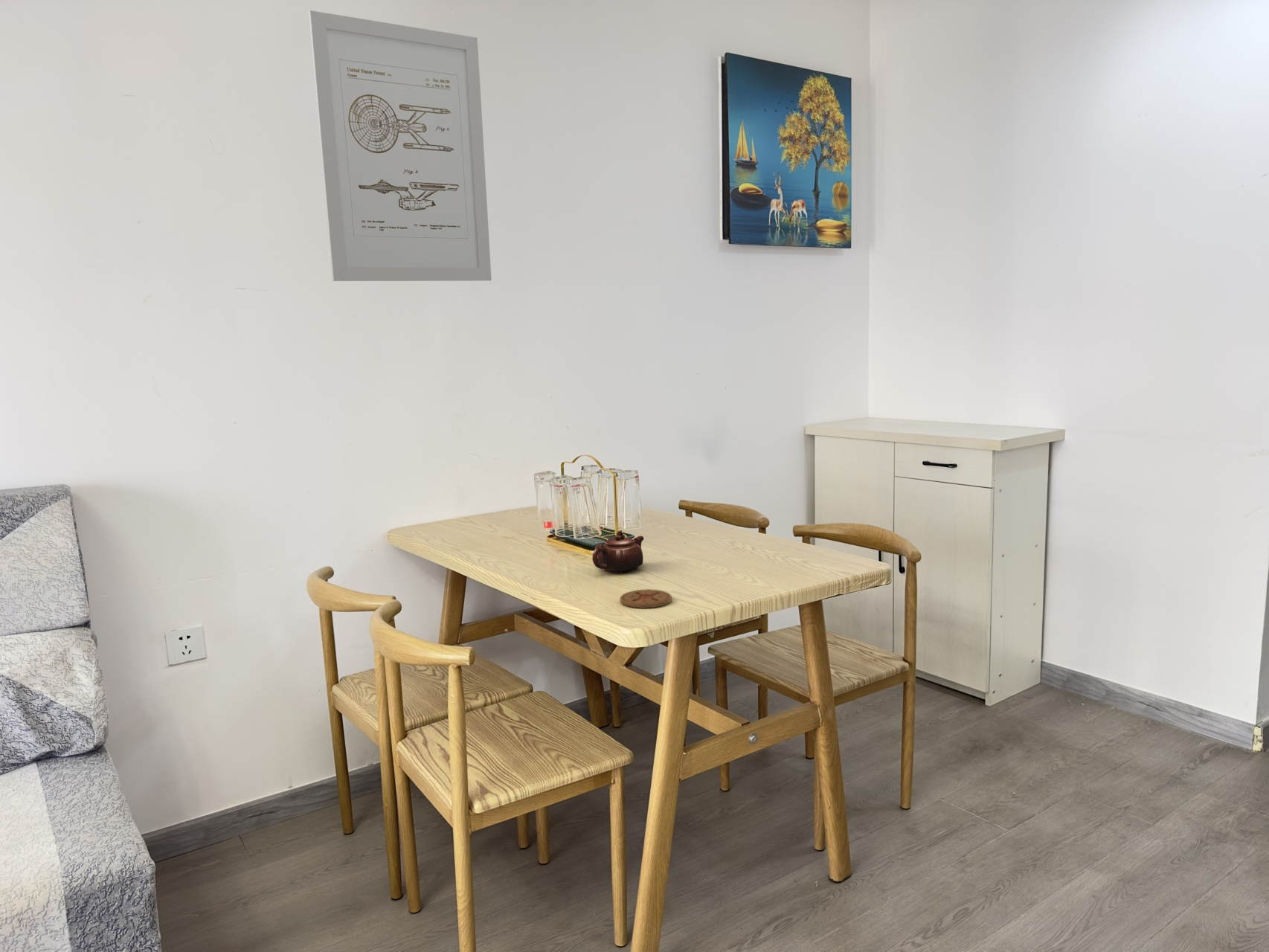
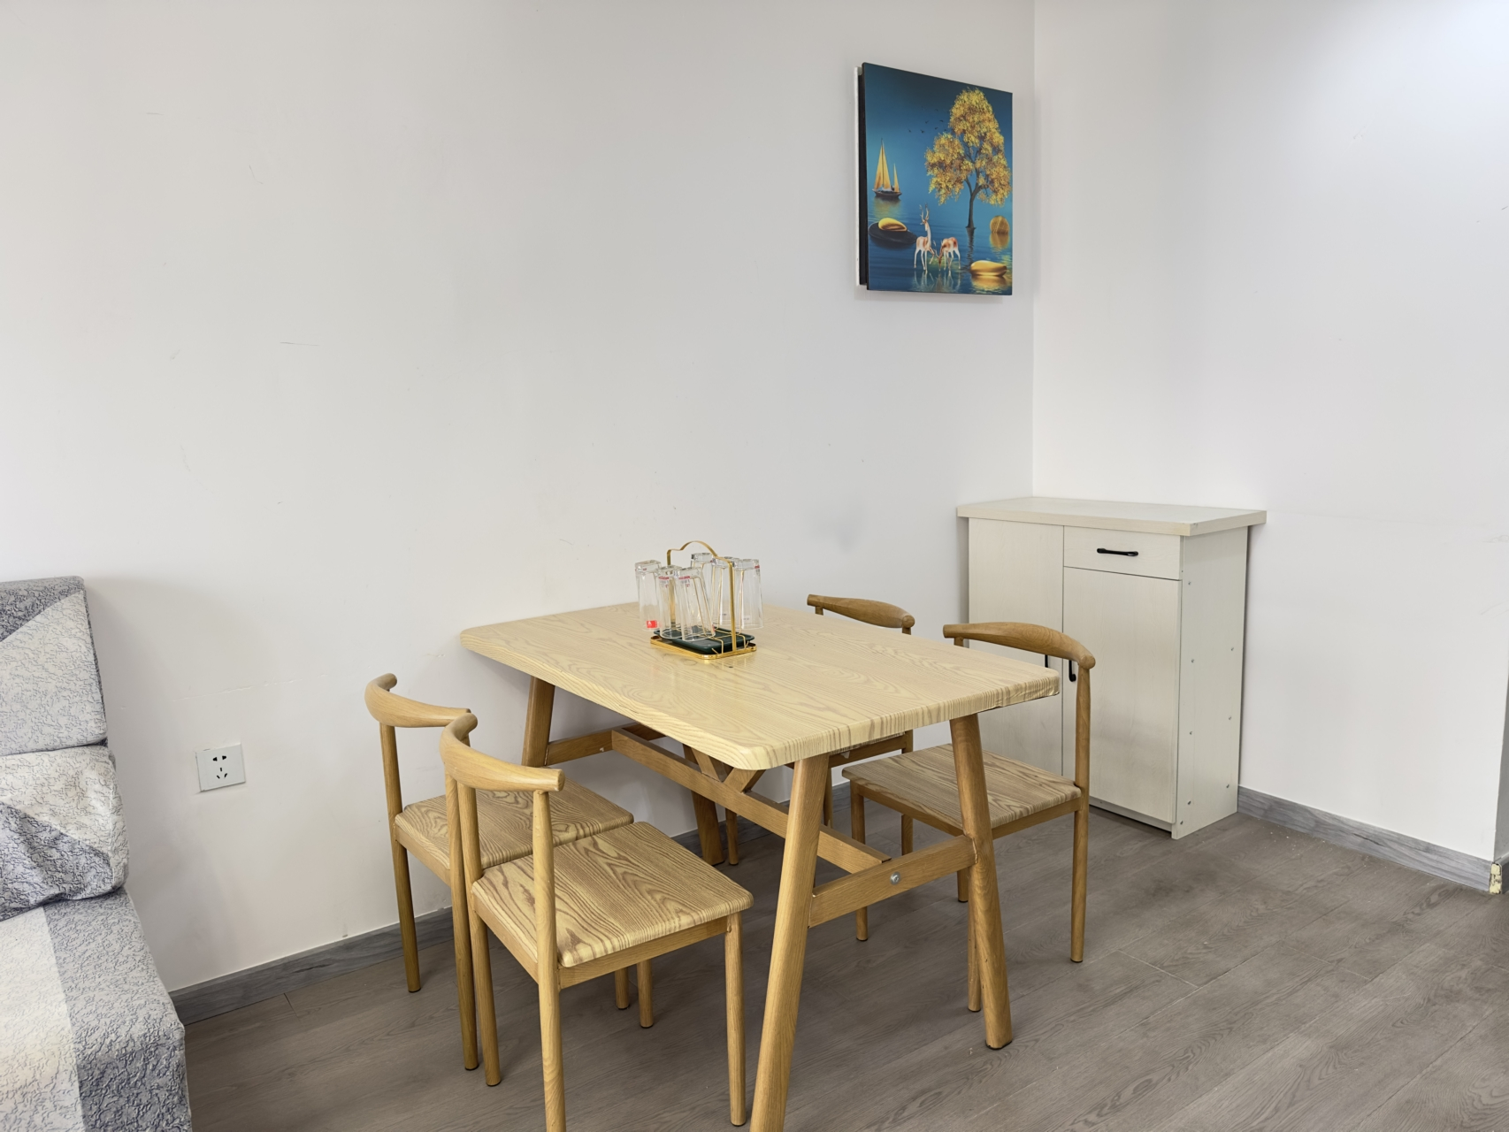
- coaster [620,588,672,609]
- wall art [308,10,492,282]
- teapot [591,530,645,573]
